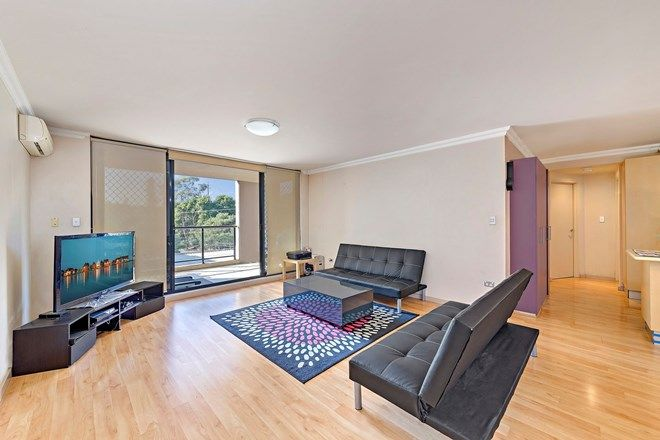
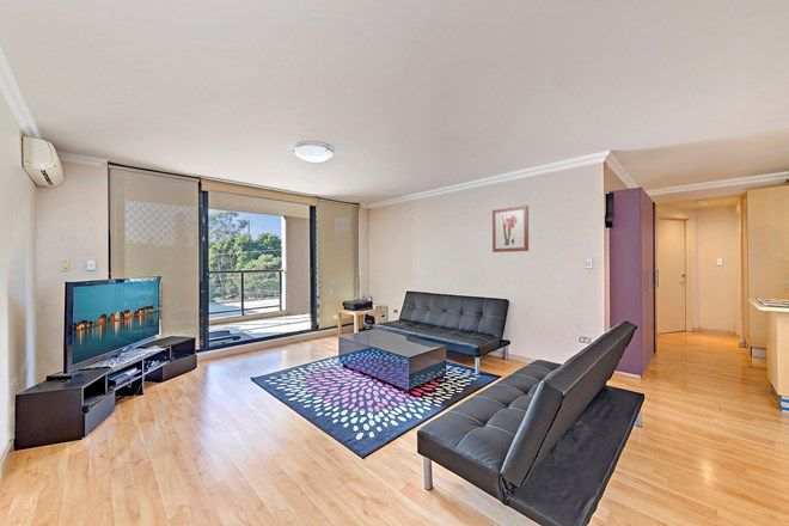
+ wall art [491,204,530,253]
